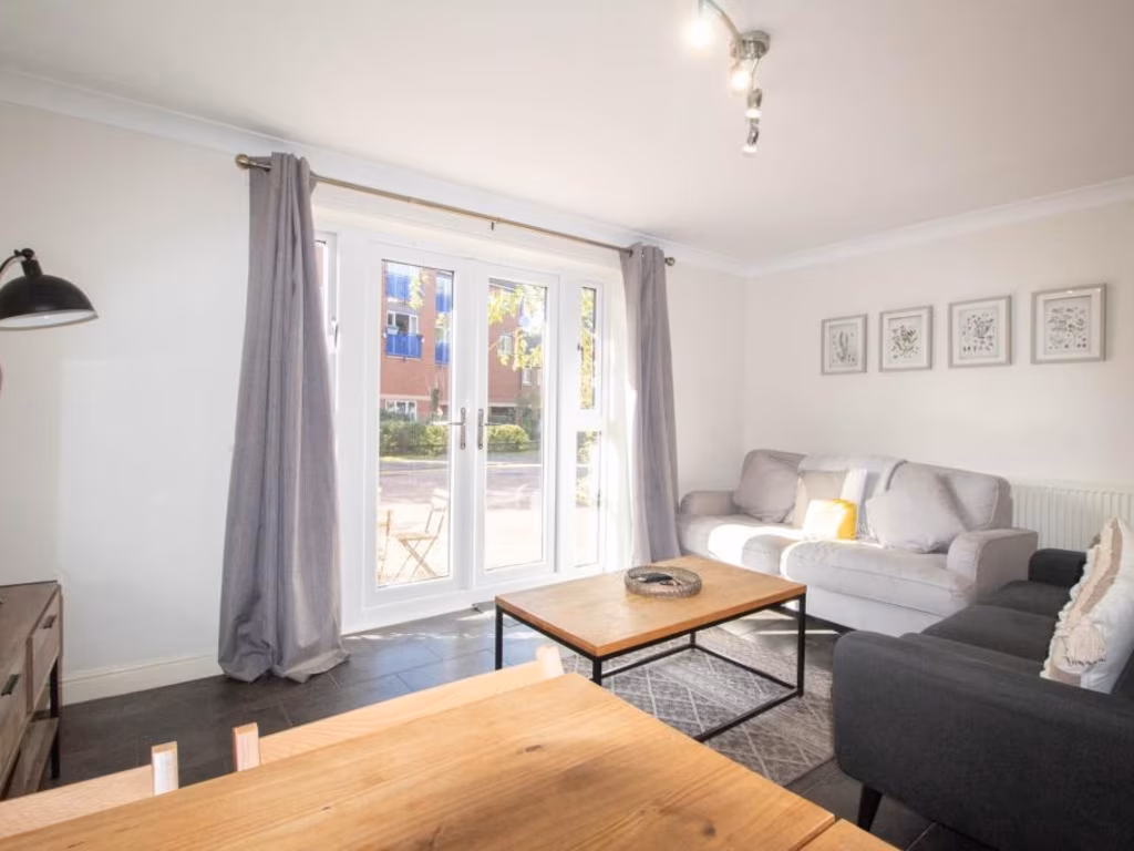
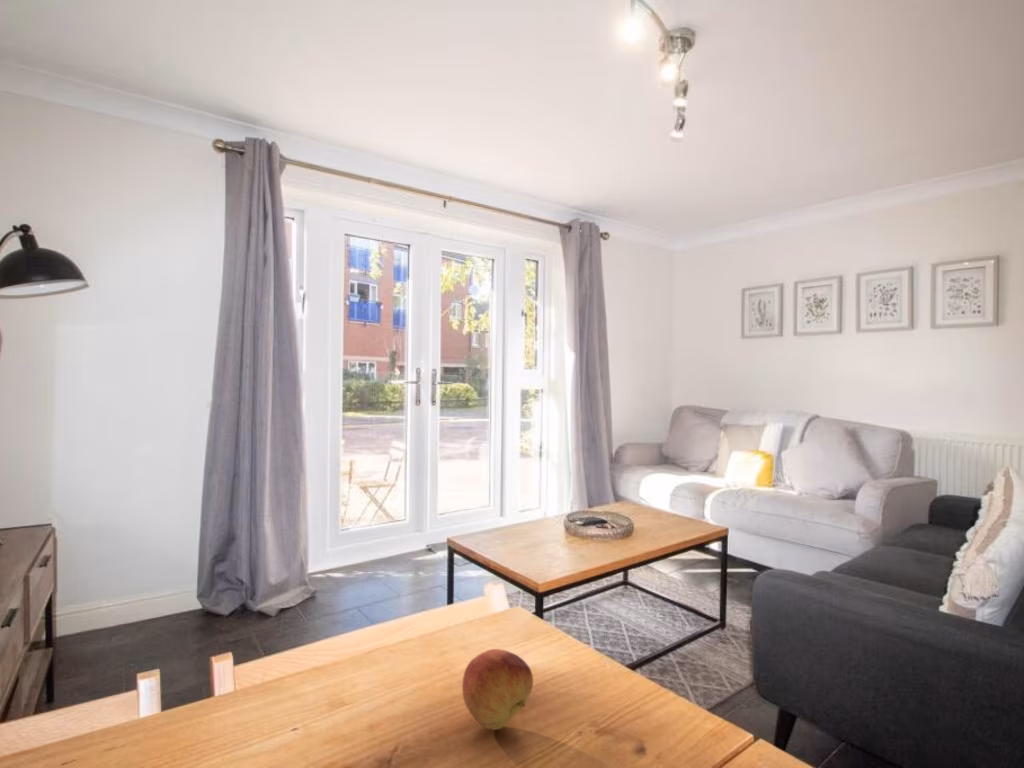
+ fruit [461,648,534,731]
